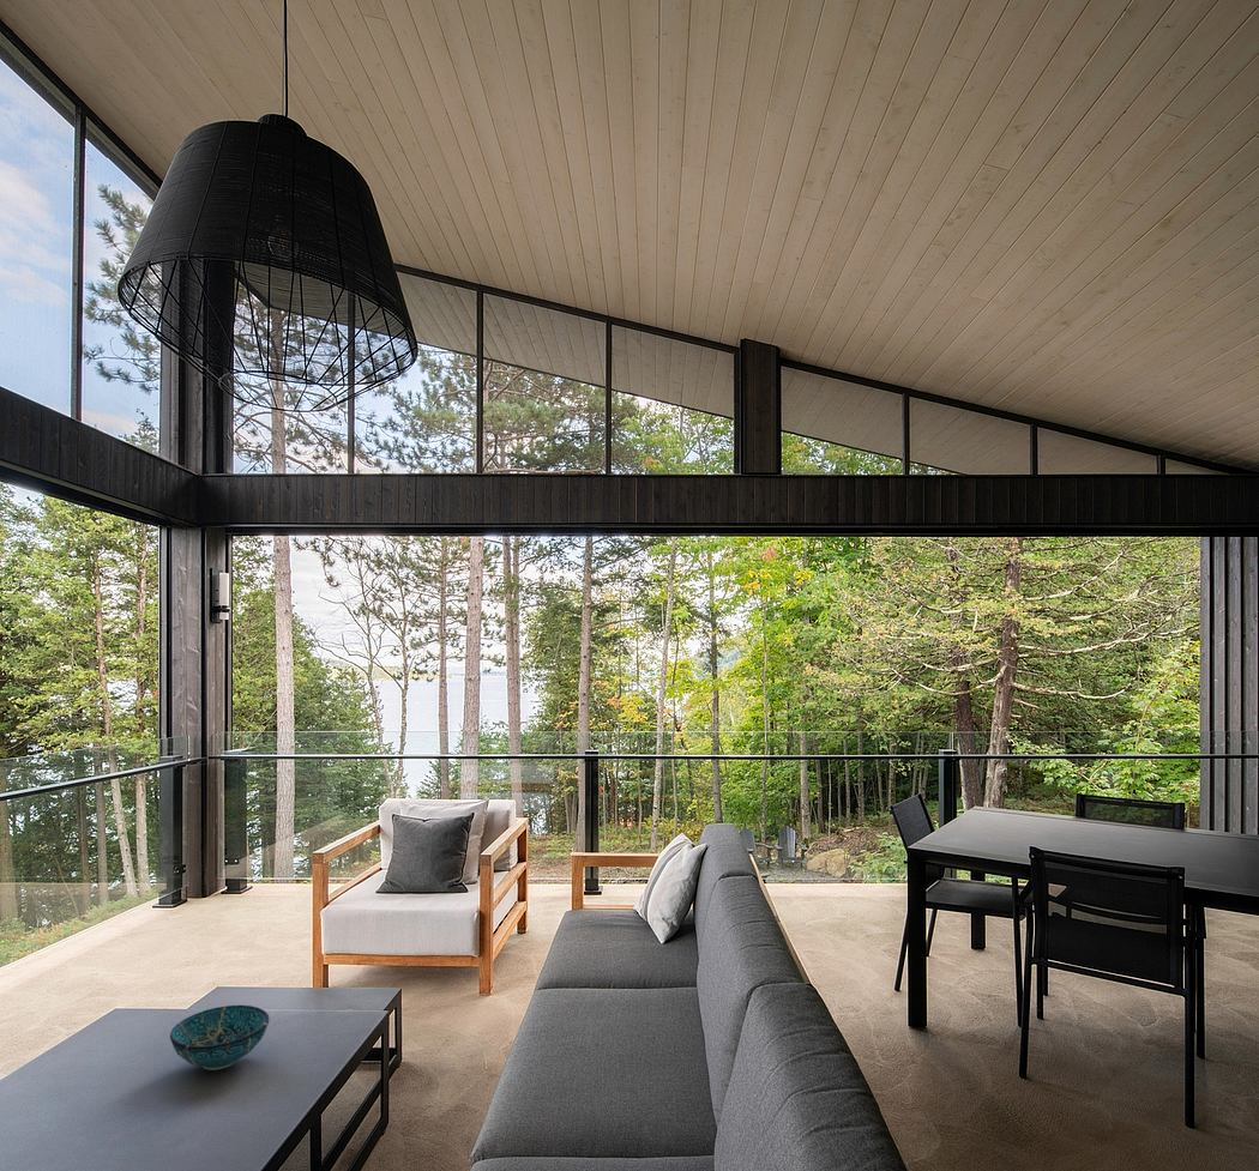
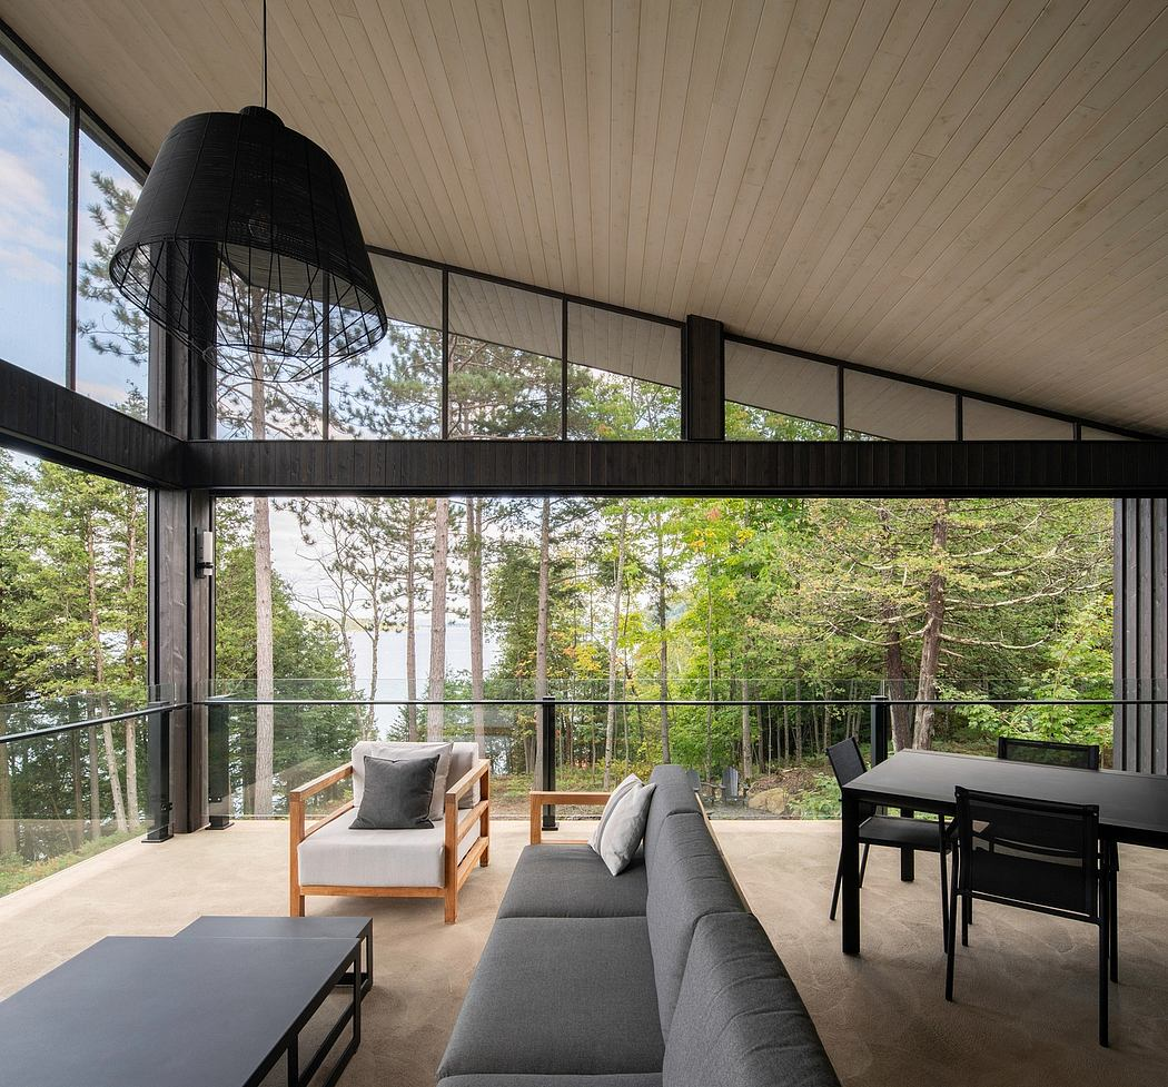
- decorative bowl [169,1004,270,1072]
